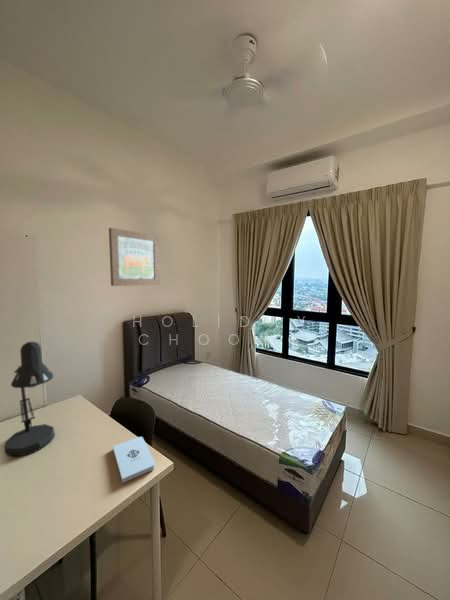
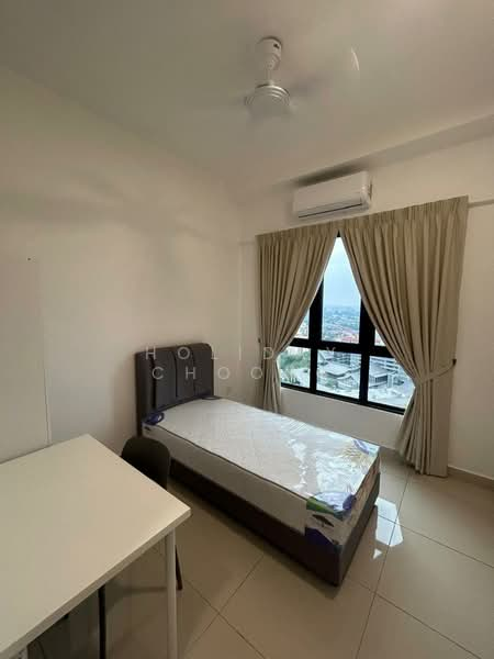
- desk lamp [4,341,56,457]
- notepad [112,436,156,484]
- wall art [108,227,161,287]
